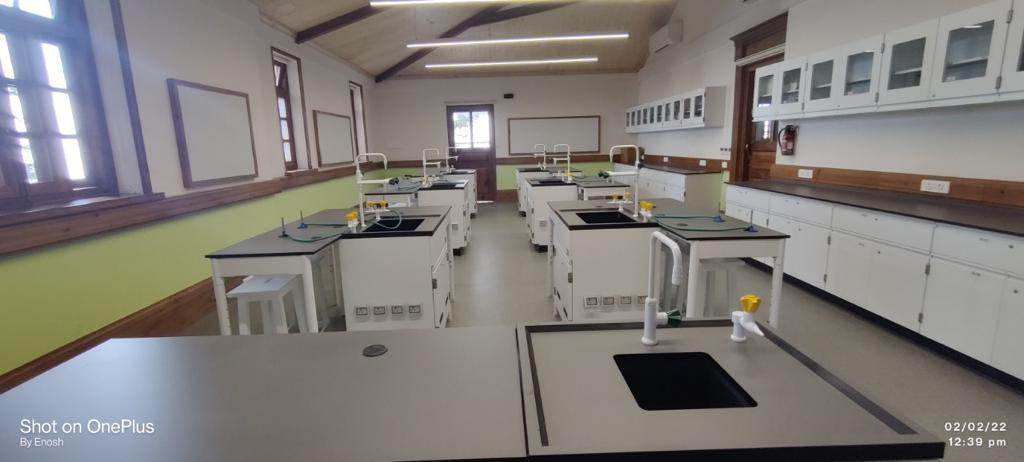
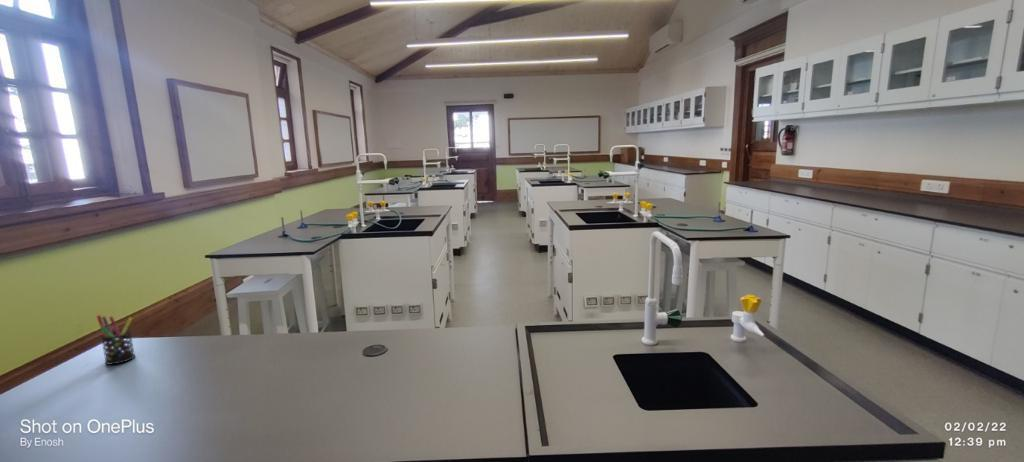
+ pen holder [96,314,136,366]
